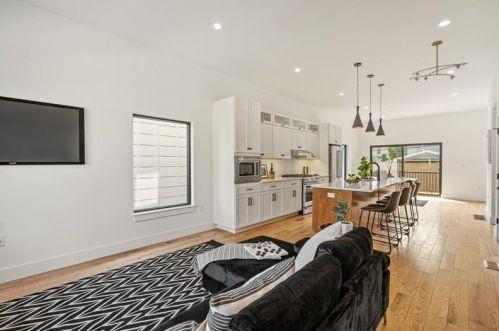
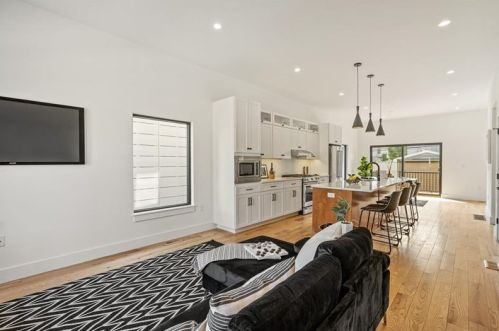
- ceiling light fixture [408,40,468,82]
